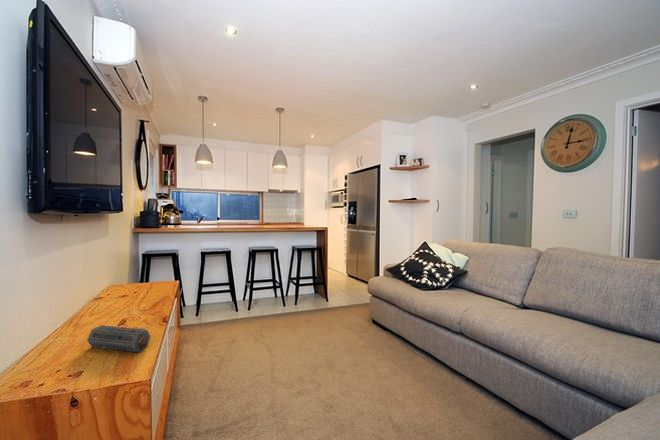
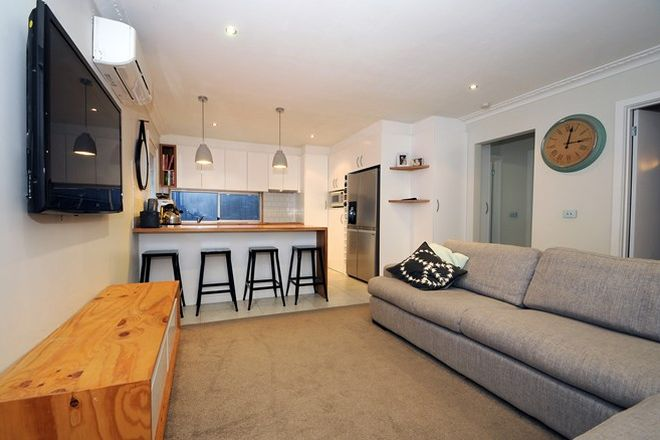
- speaker [86,324,152,353]
